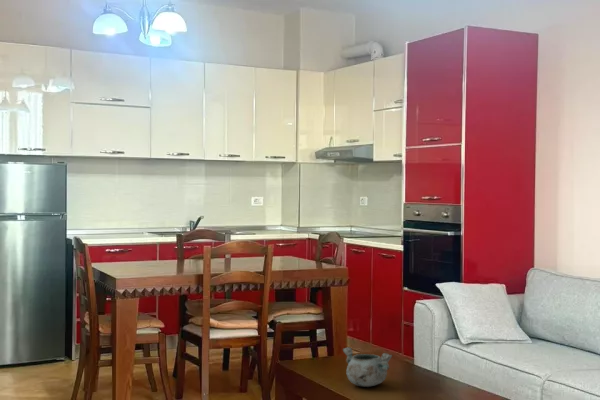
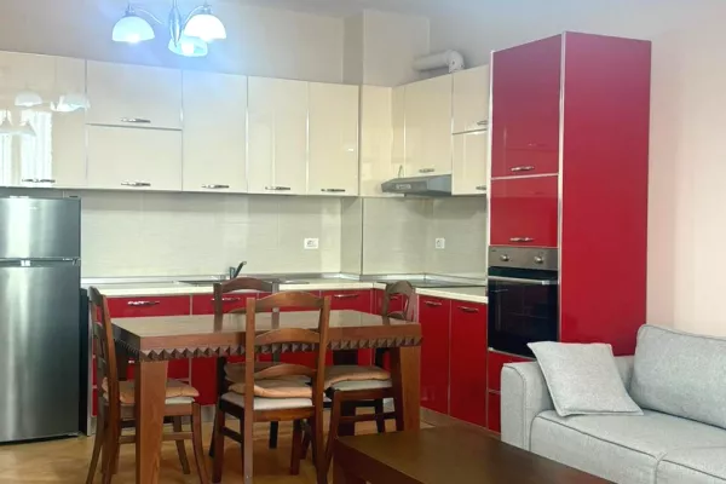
- decorative bowl [342,346,393,388]
